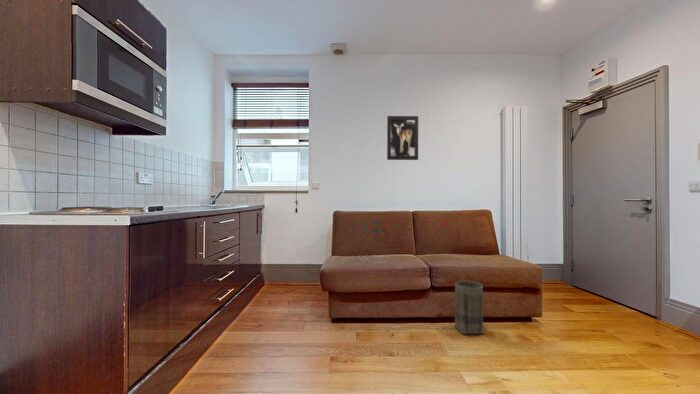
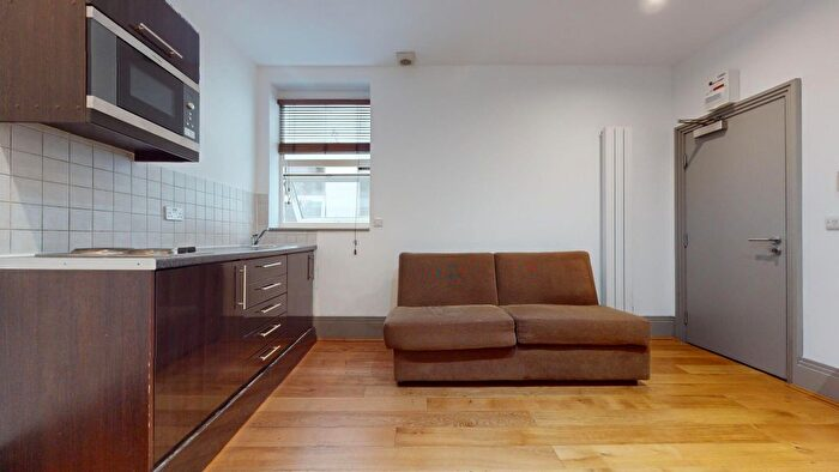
- basket [454,280,484,335]
- wall art [386,115,419,161]
